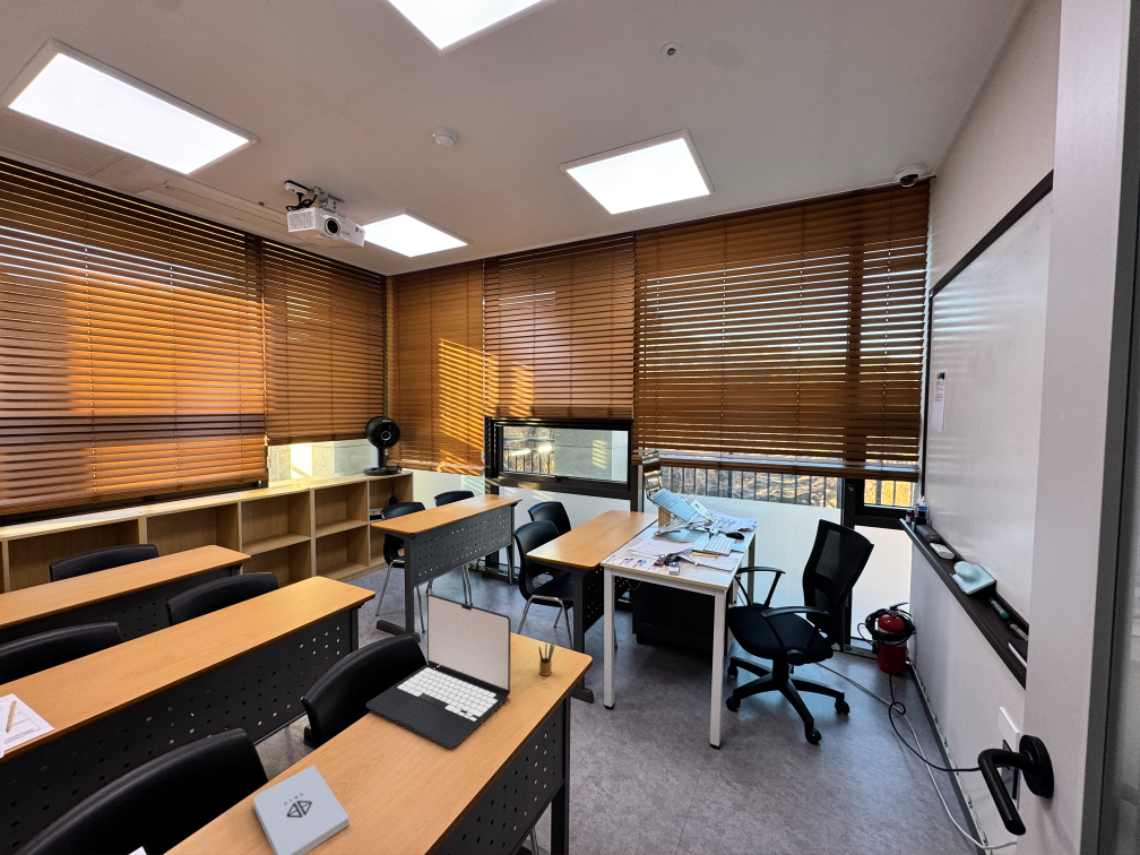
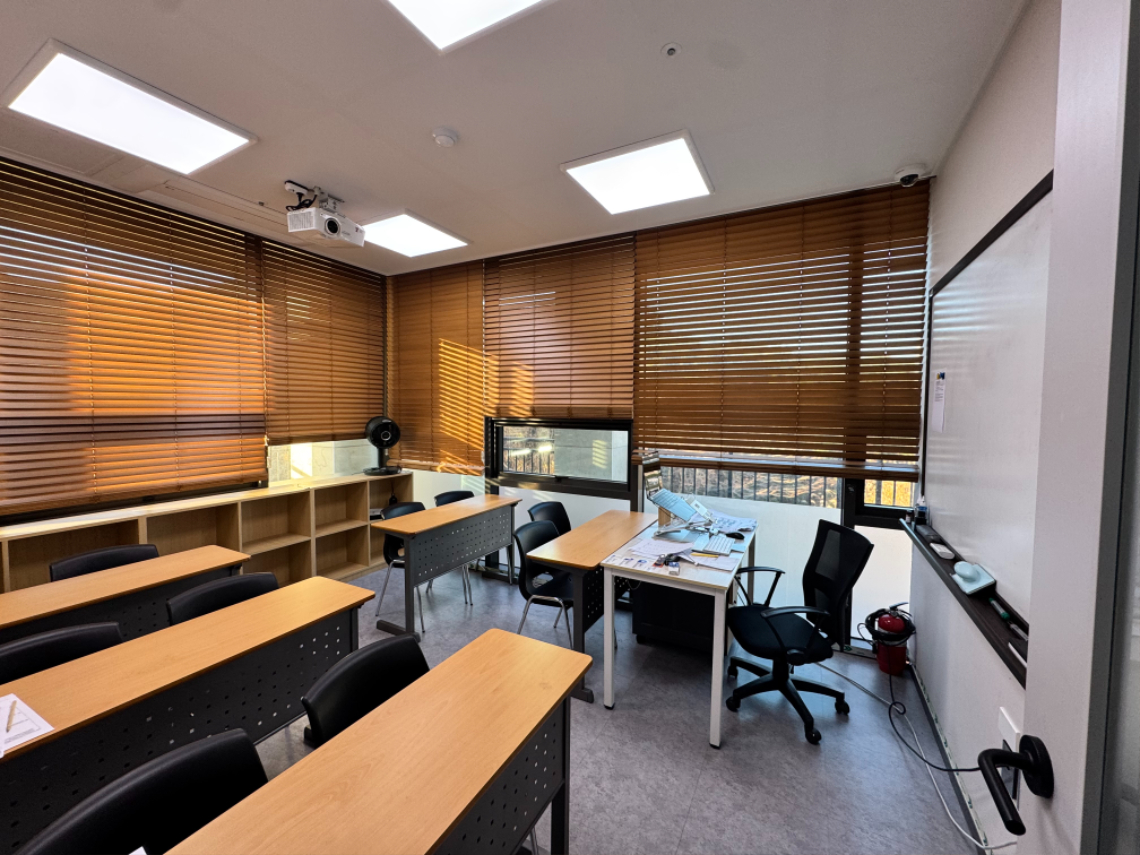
- notepad [252,764,350,855]
- pencil box [538,640,556,677]
- laptop [365,593,512,749]
